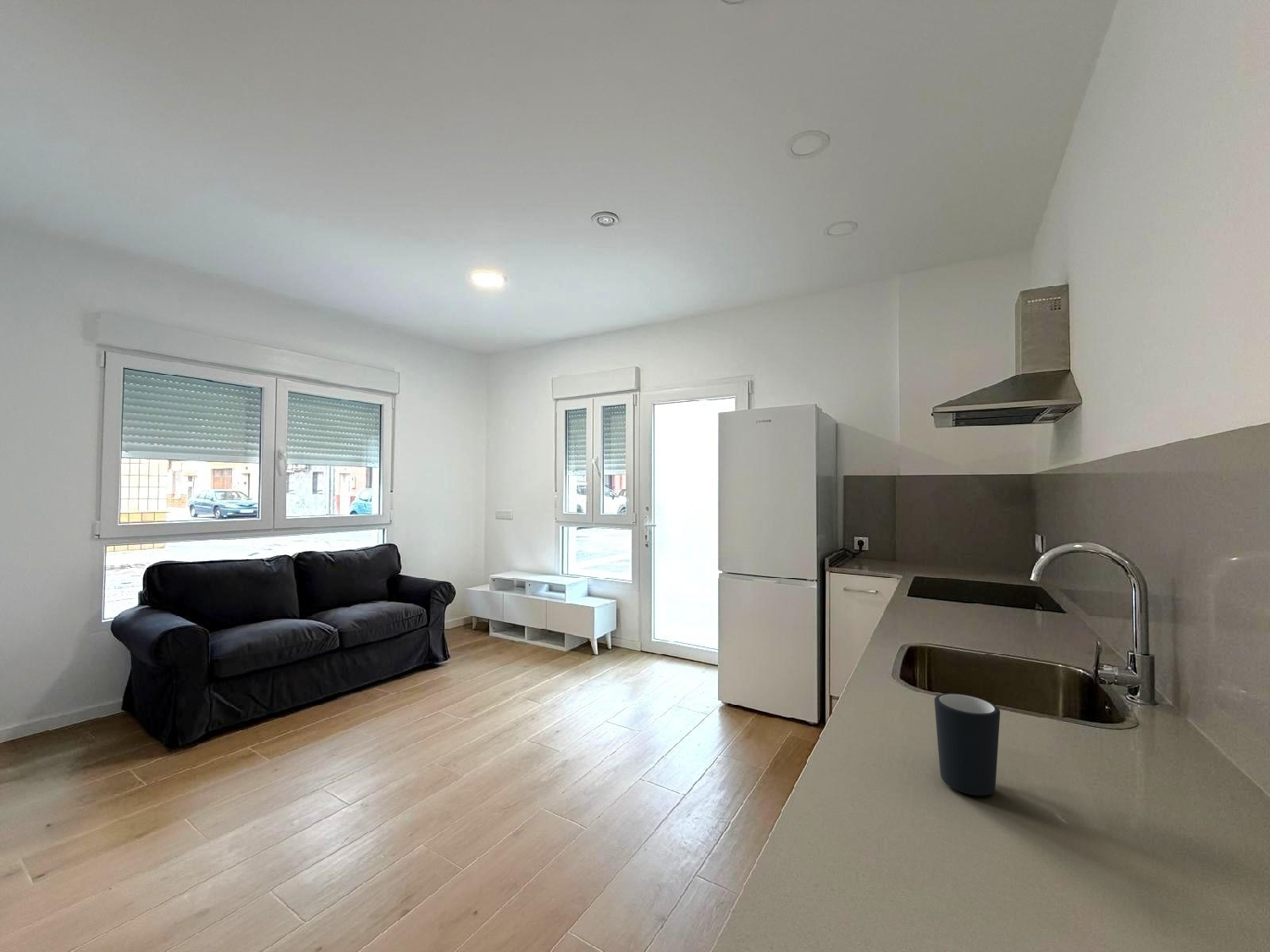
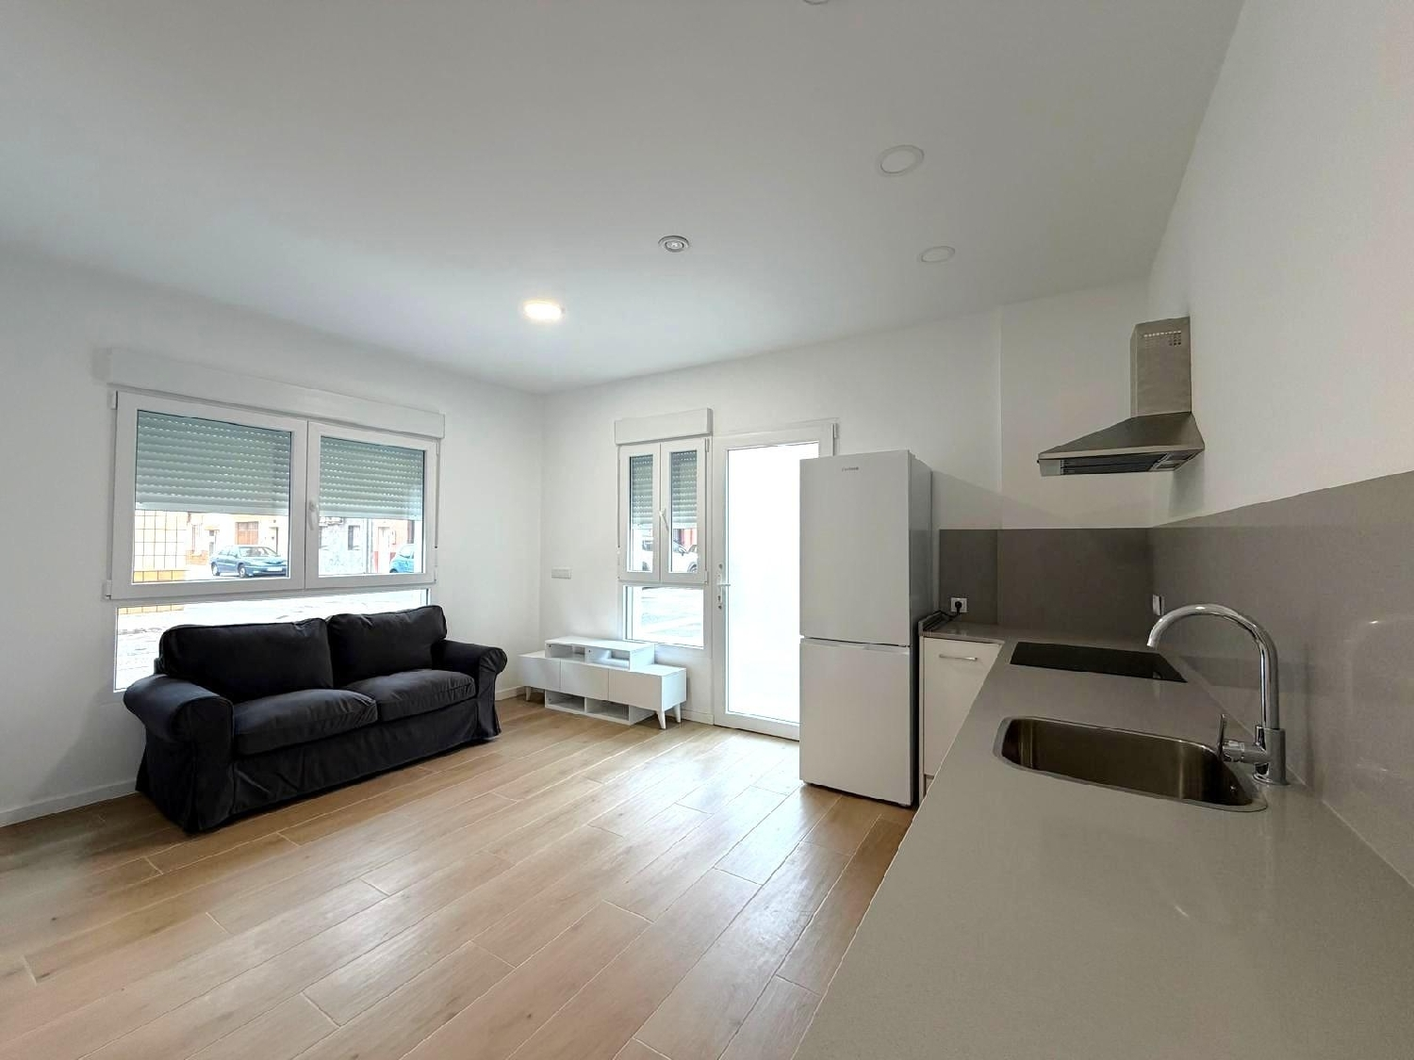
- mug [934,692,1001,796]
